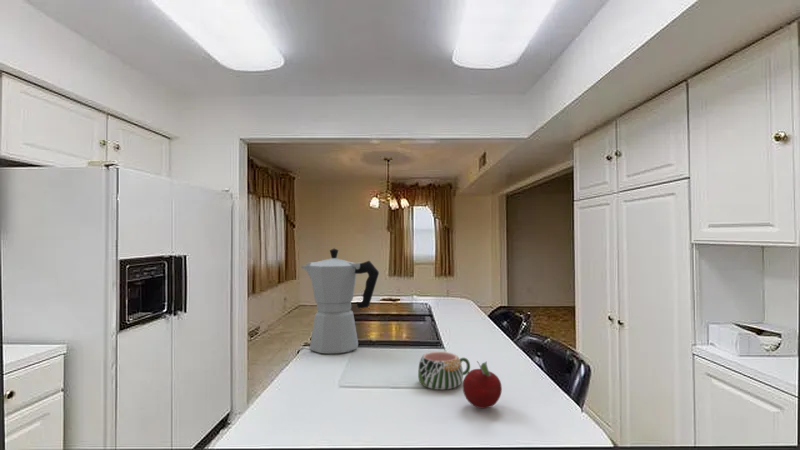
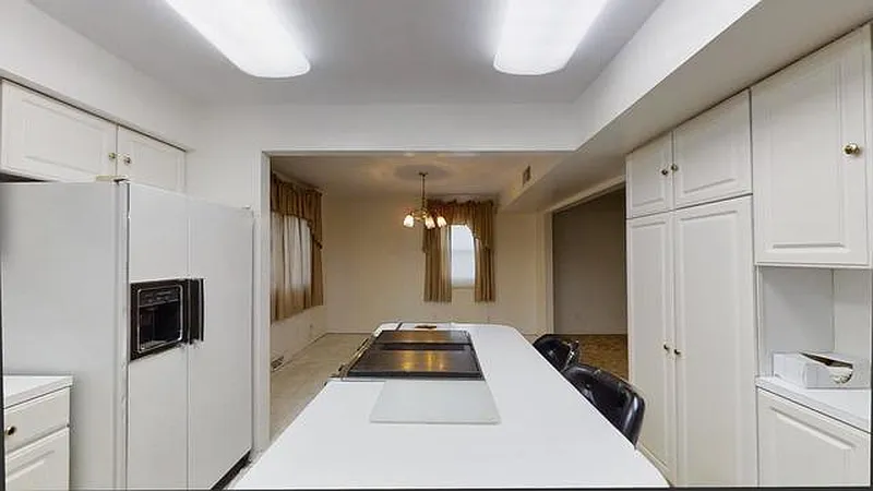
- moka pot [301,248,380,355]
- mug [417,351,471,390]
- fruit [462,360,503,409]
